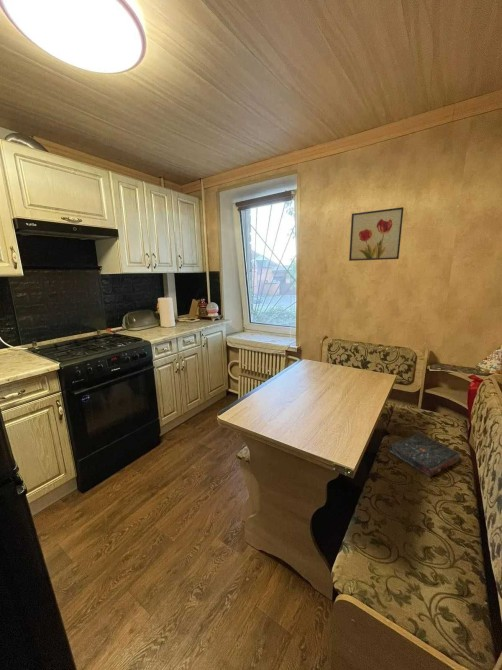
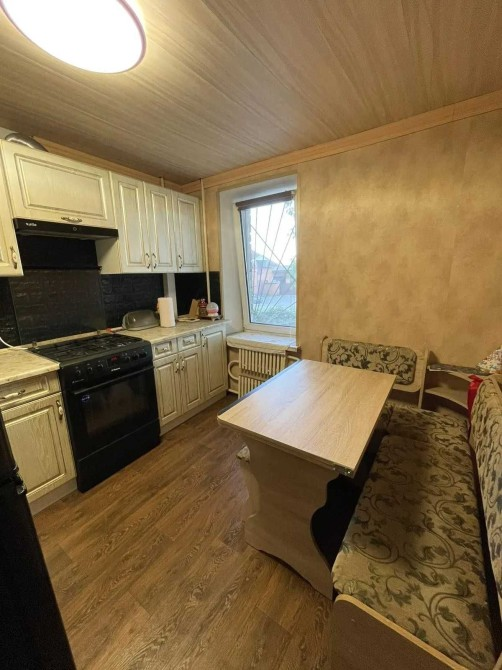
- wall art [348,206,404,262]
- book [388,432,462,478]
